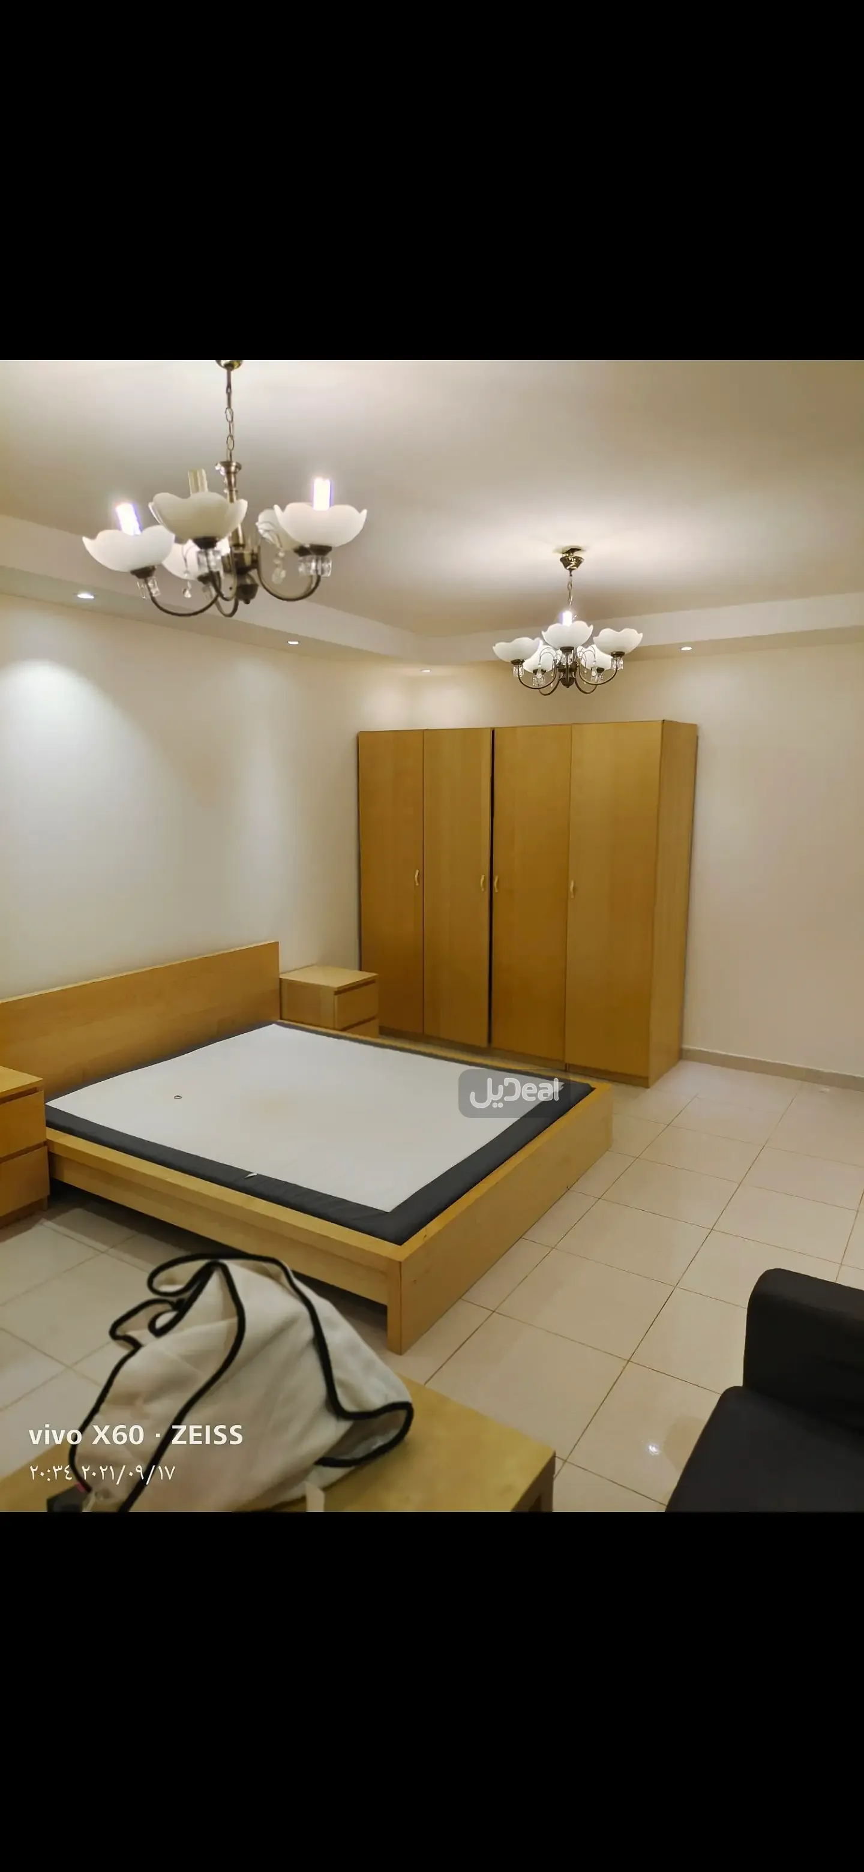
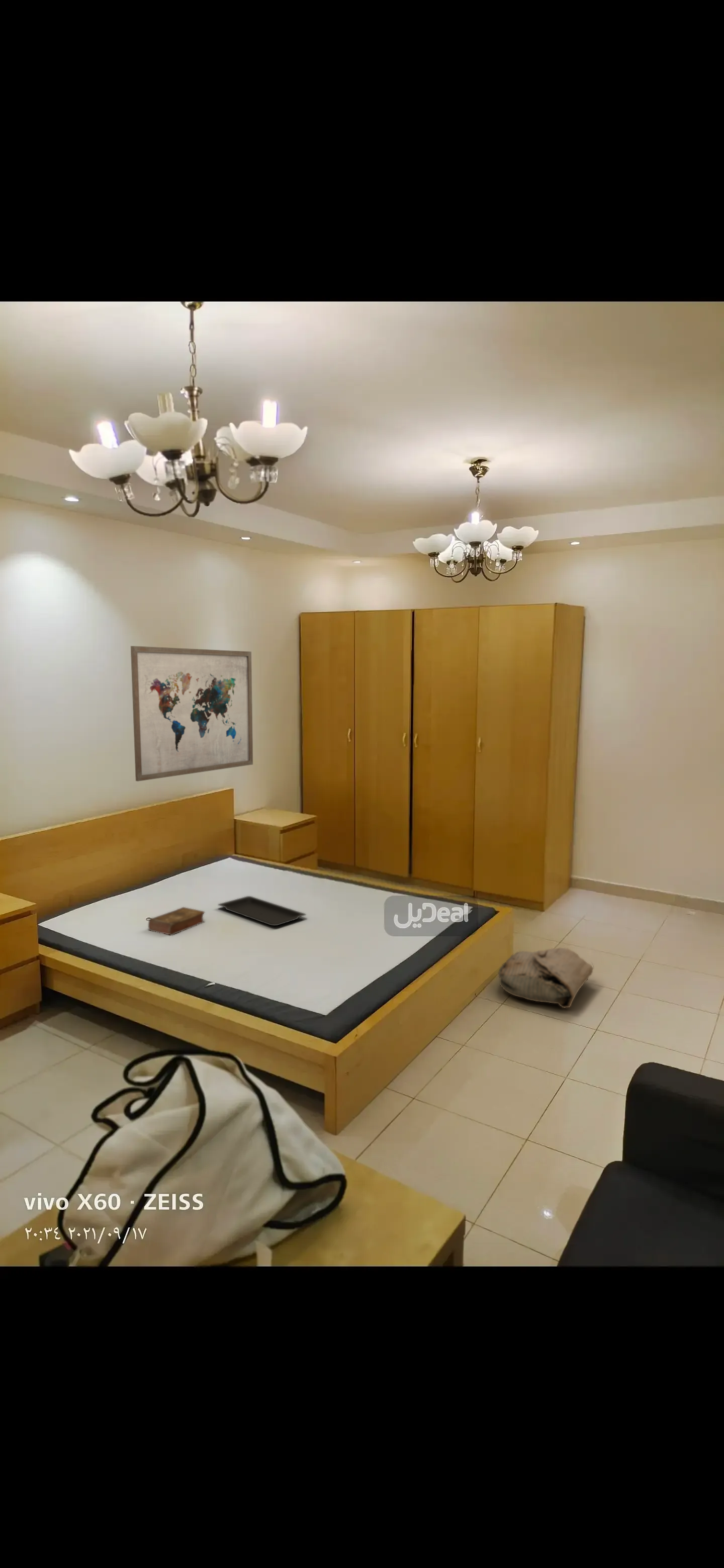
+ serving tray [217,896,307,926]
+ wall art [130,645,253,782]
+ book [148,907,205,936]
+ bag [498,947,595,1009]
